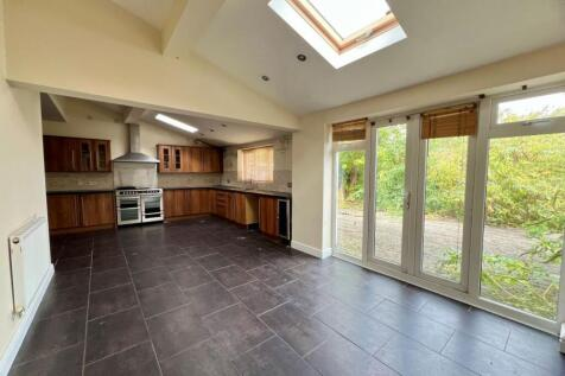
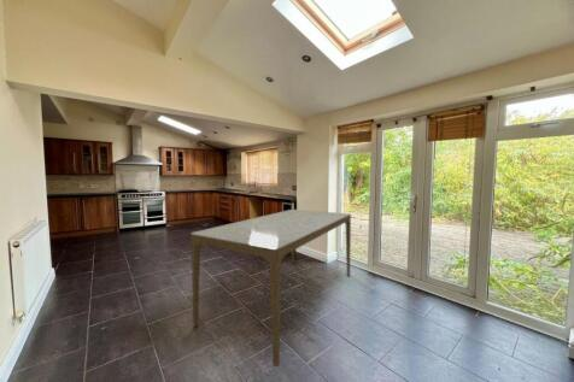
+ dining table [191,208,352,368]
